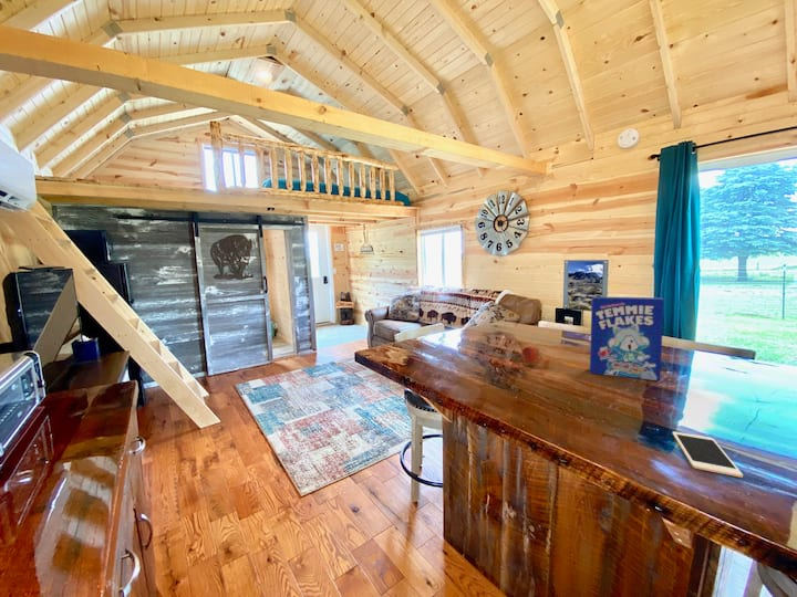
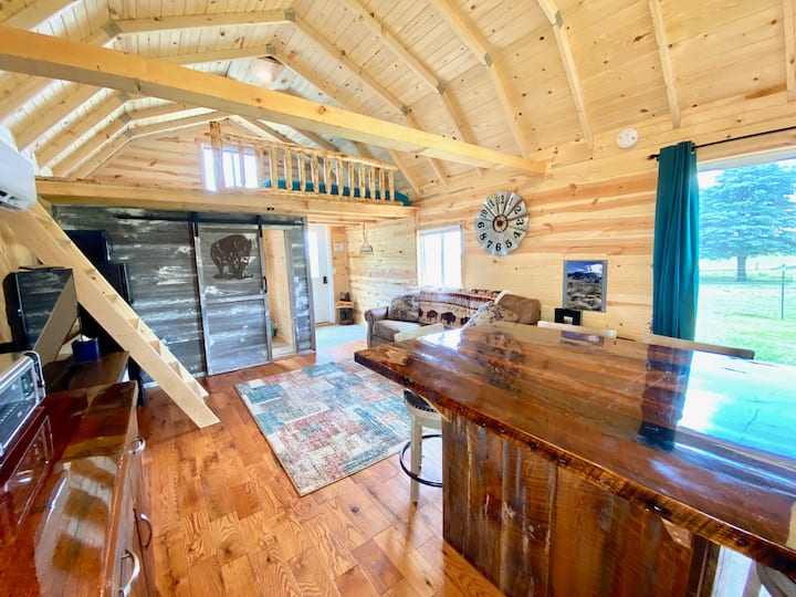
- cereal box [589,295,665,381]
- cell phone [672,431,744,479]
- fruit [520,346,544,366]
